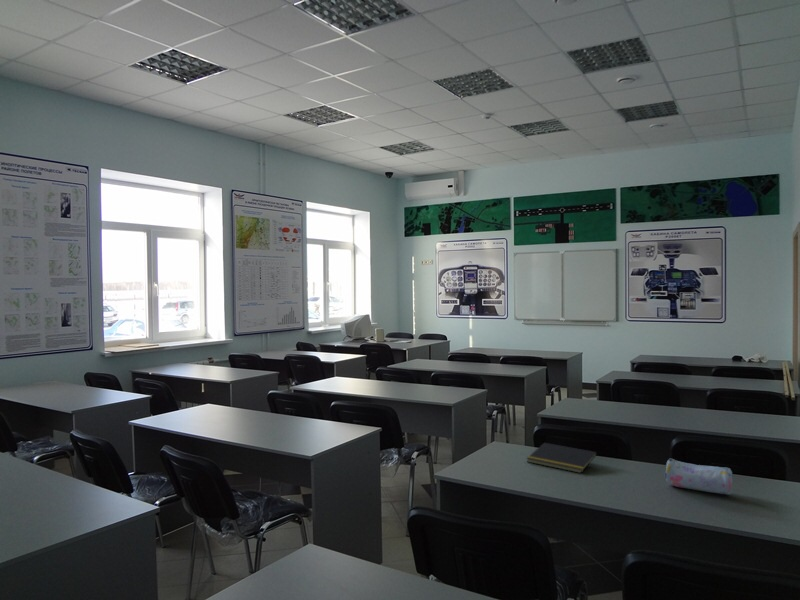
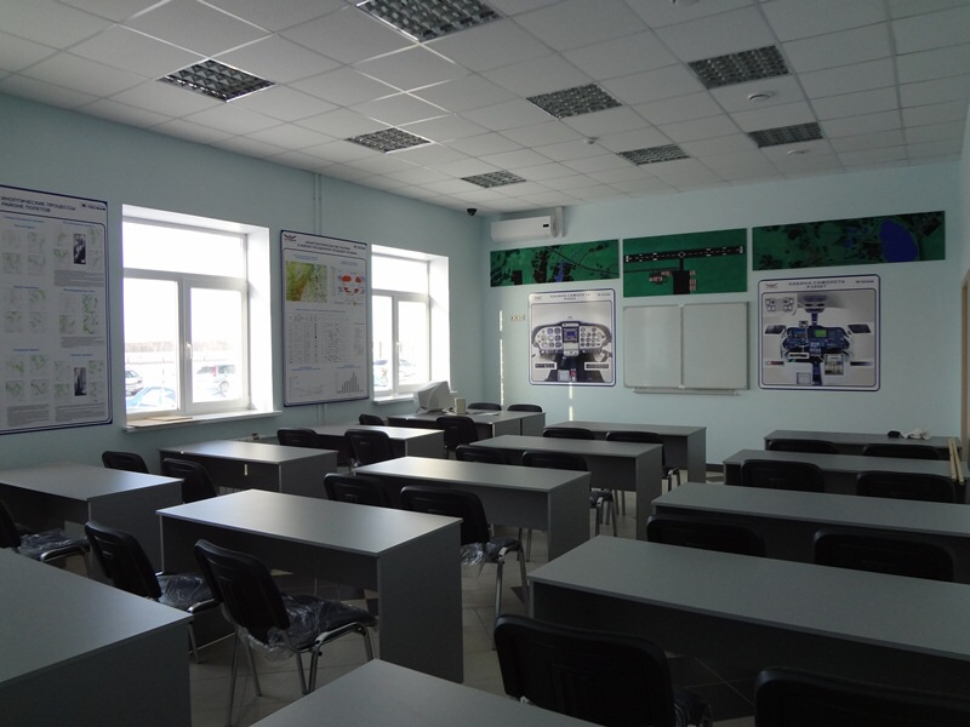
- pencil case [663,458,733,496]
- notepad [526,442,598,474]
